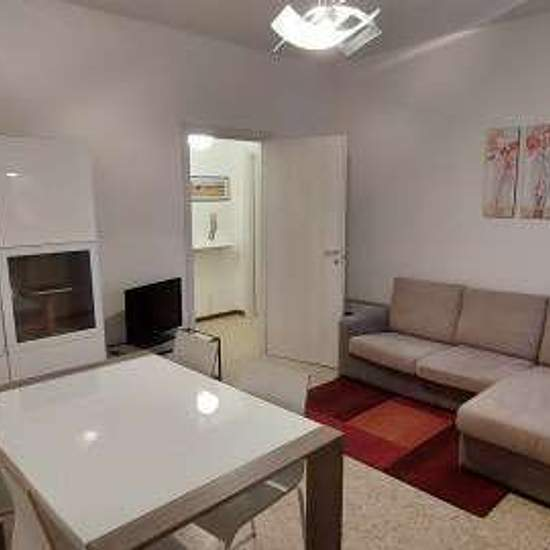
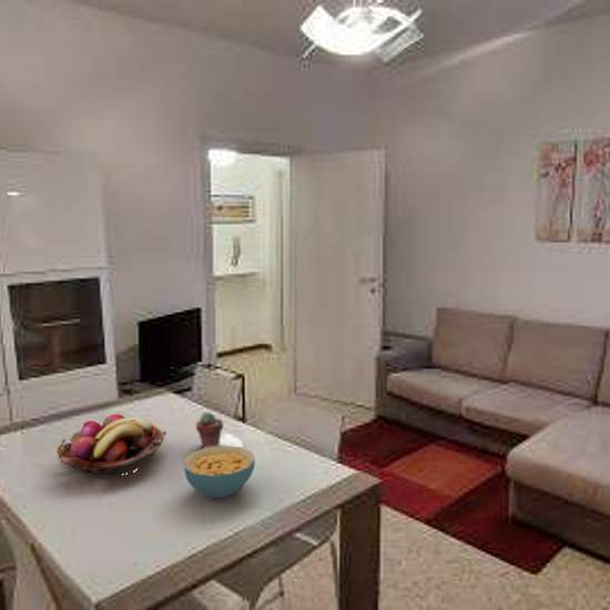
+ fruit basket [55,413,167,476]
+ potted succulent [195,411,224,449]
+ cereal bowl [182,445,256,499]
